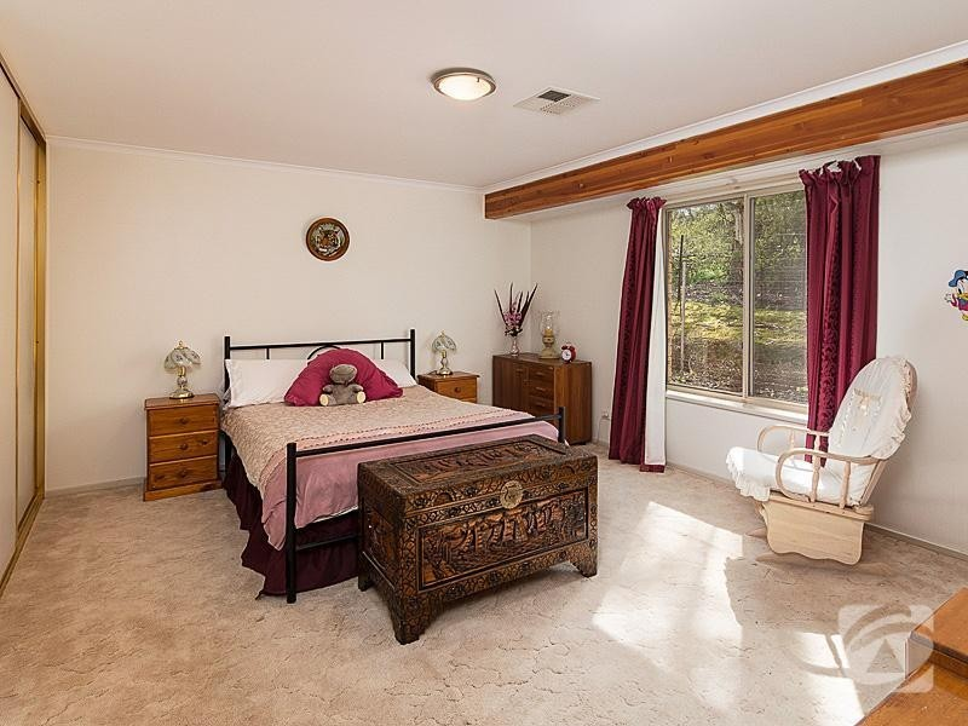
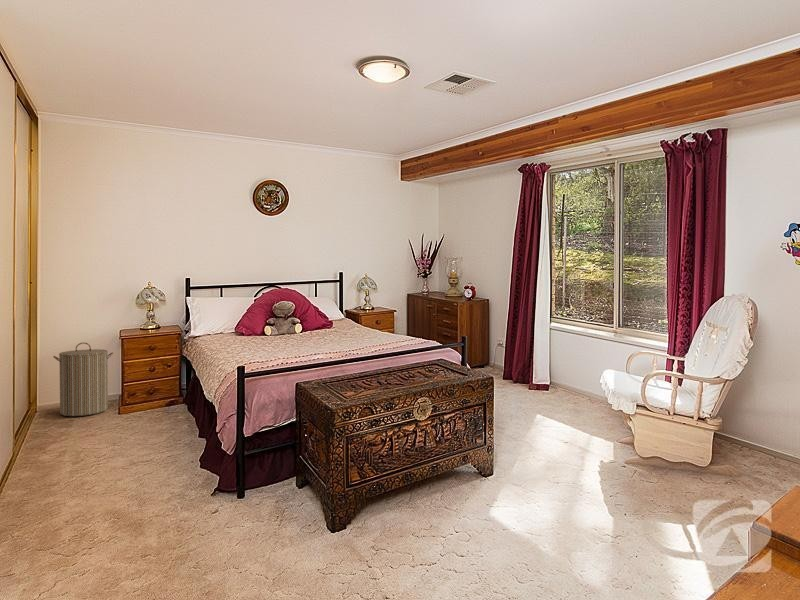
+ laundry hamper [52,341,114,417]
